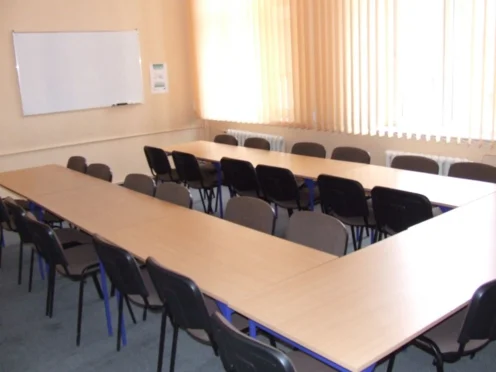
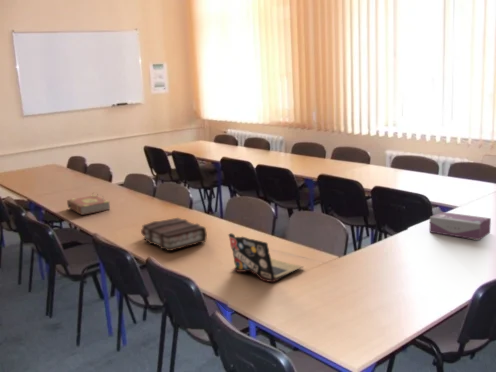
+ book [66,191,111,216]
+ laptop [227,232,303,284]
+ book [140,217,208,252]
+ tissue box [428,211,492,241]
